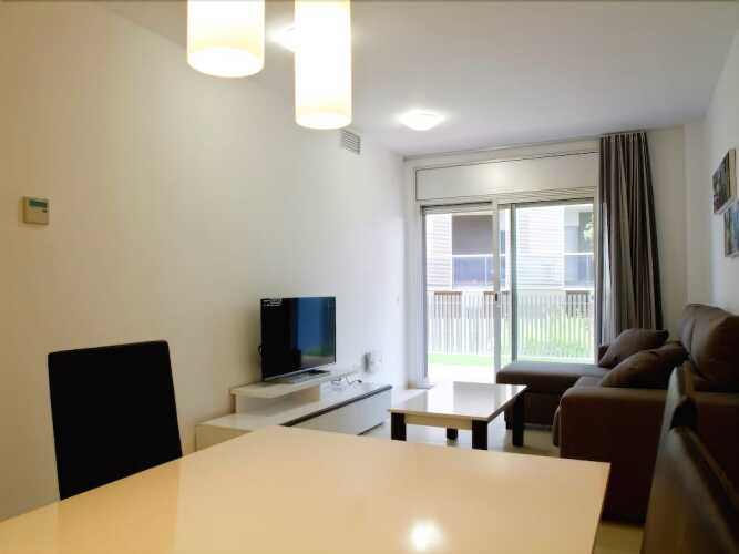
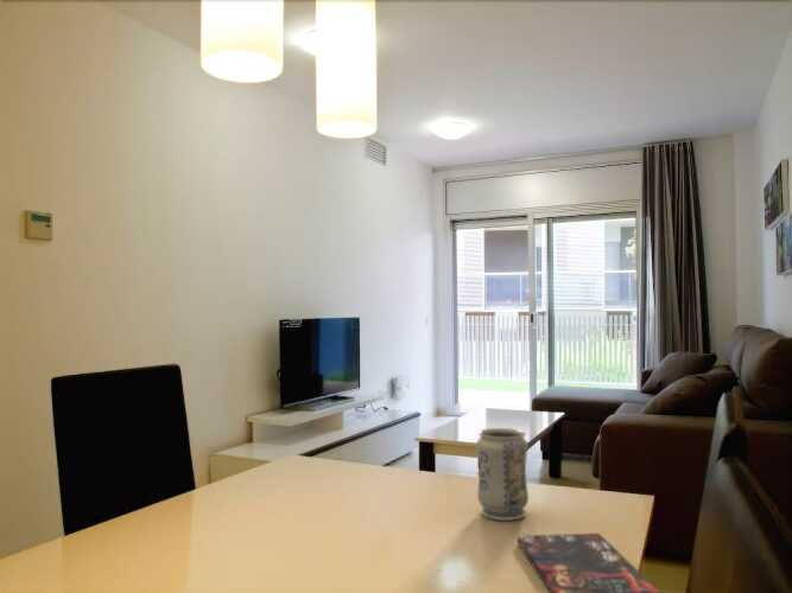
+ vase [475,427,530,522]
+ book [517,533,661,593]
